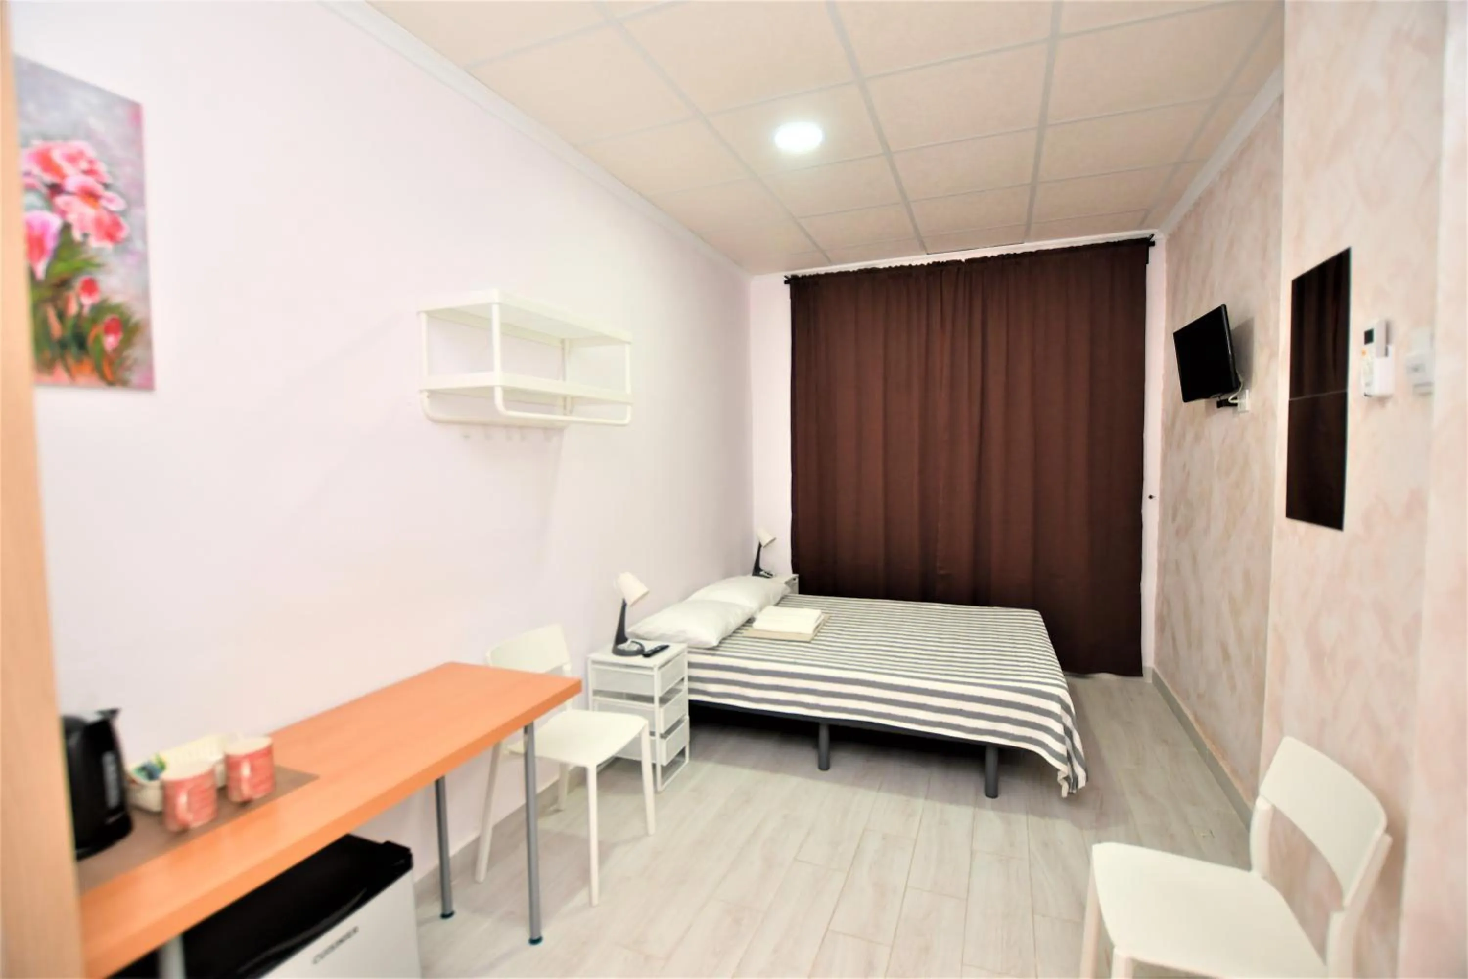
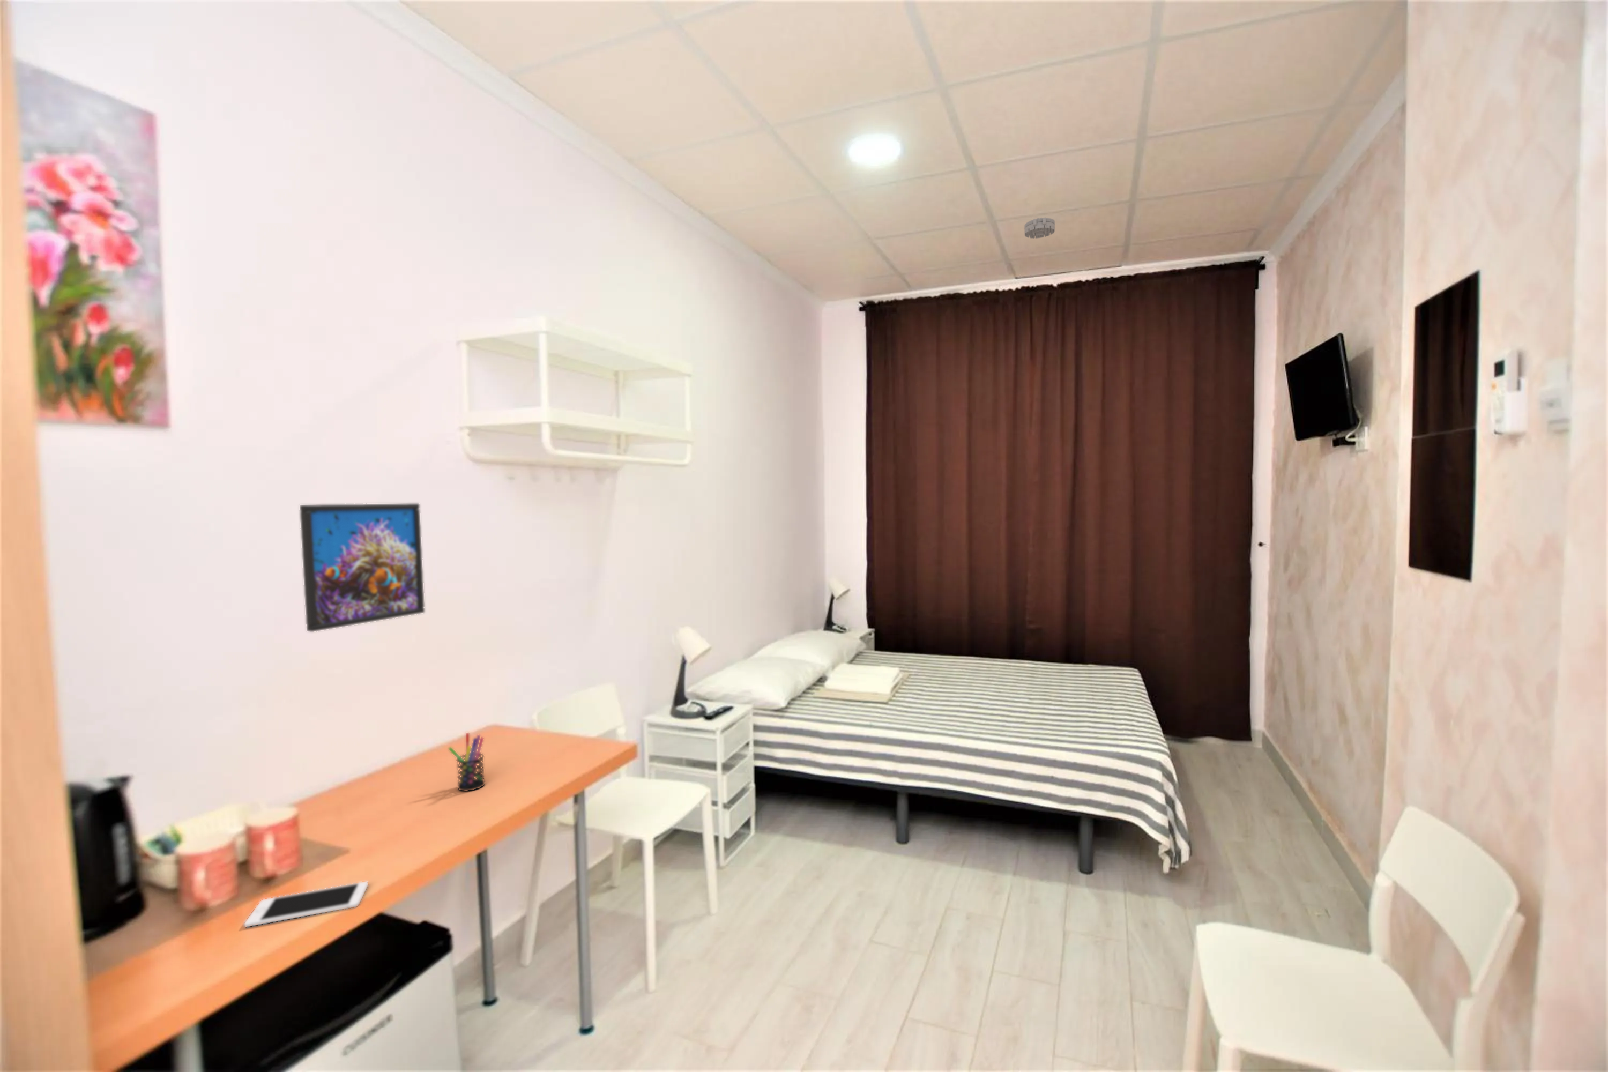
+ smoke detector [1024,217,1055,239]
+ cell phone [244,881,368,927]
+ pen holder [447,732,486,792]
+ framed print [299,502,425,633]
